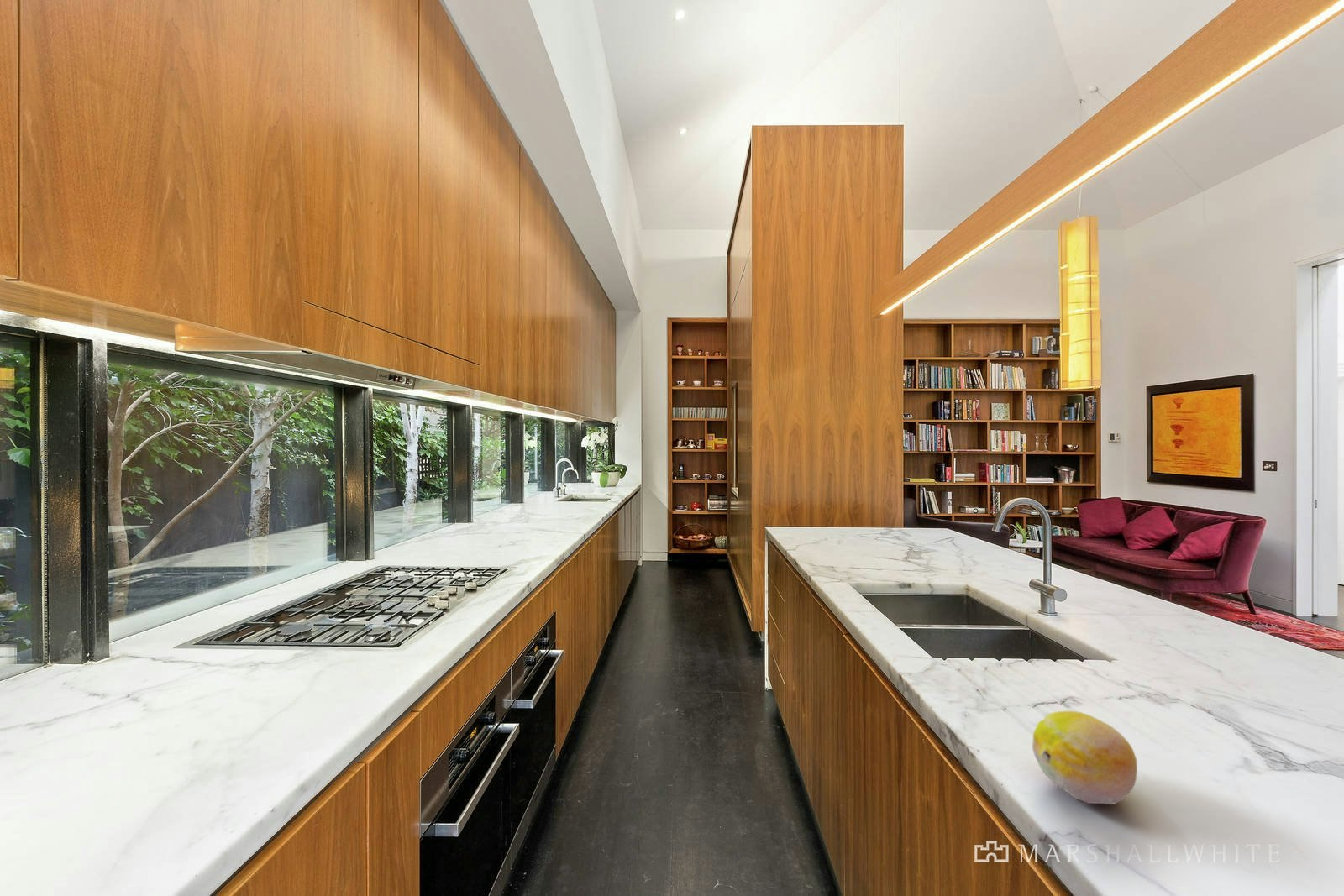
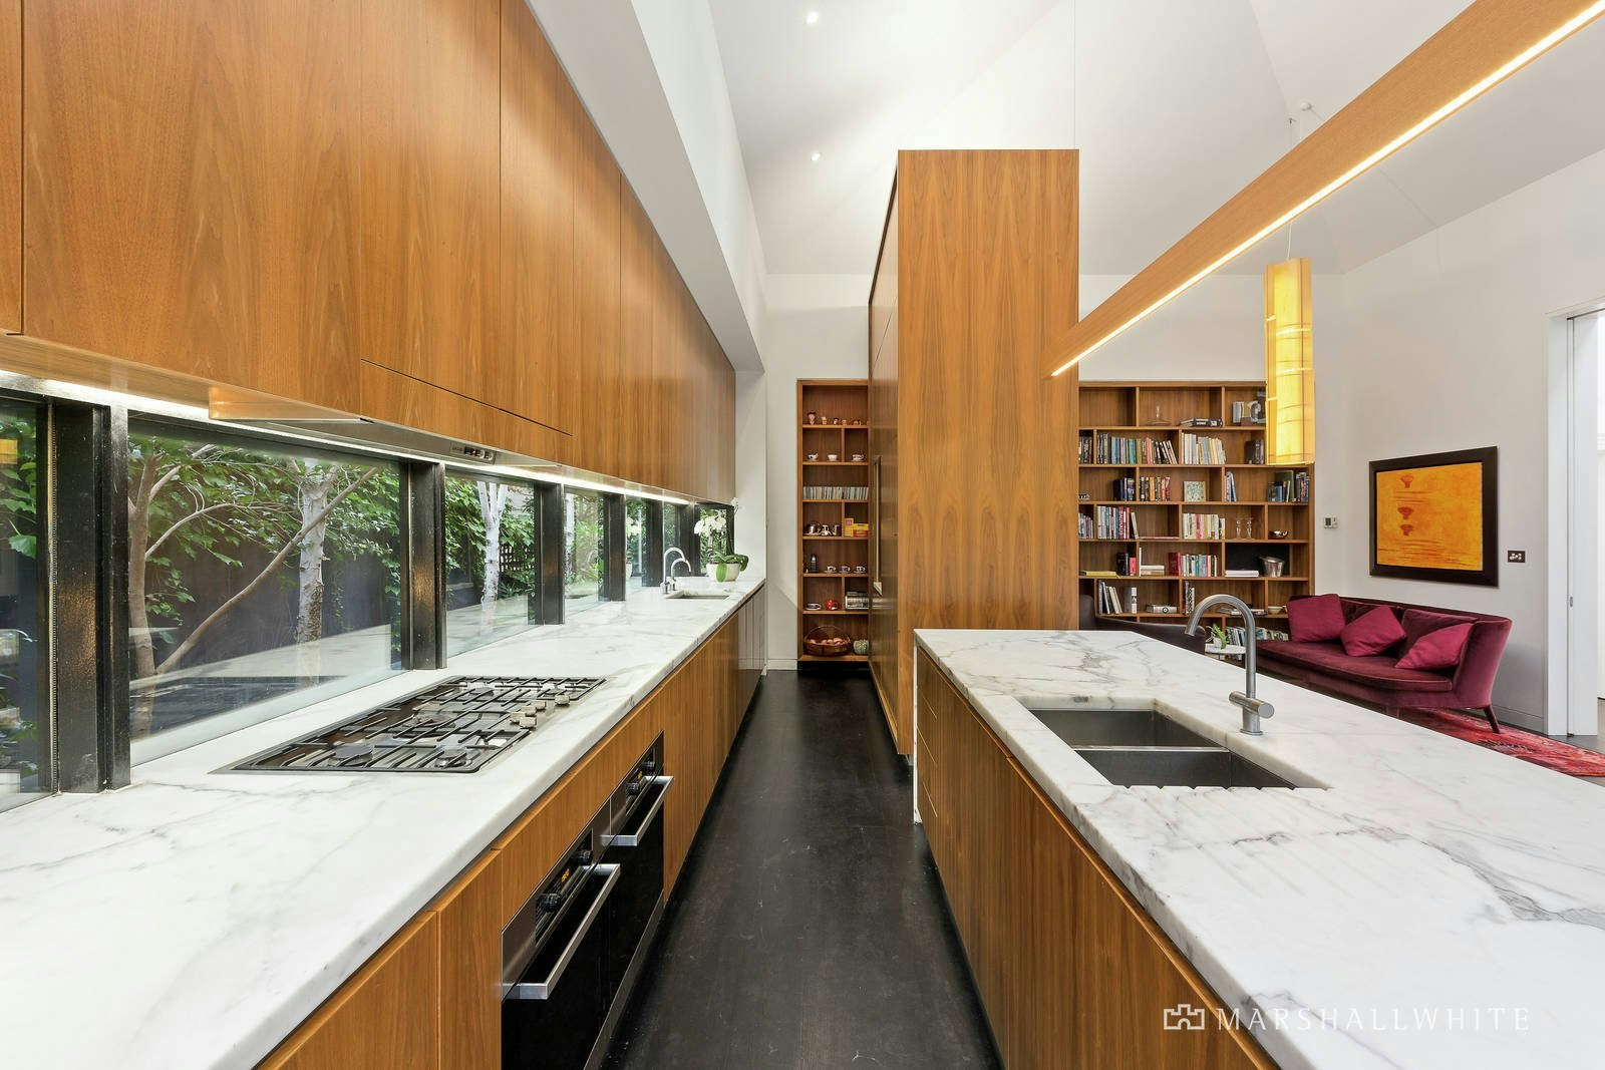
- fruit [1032,710,1138,805]
